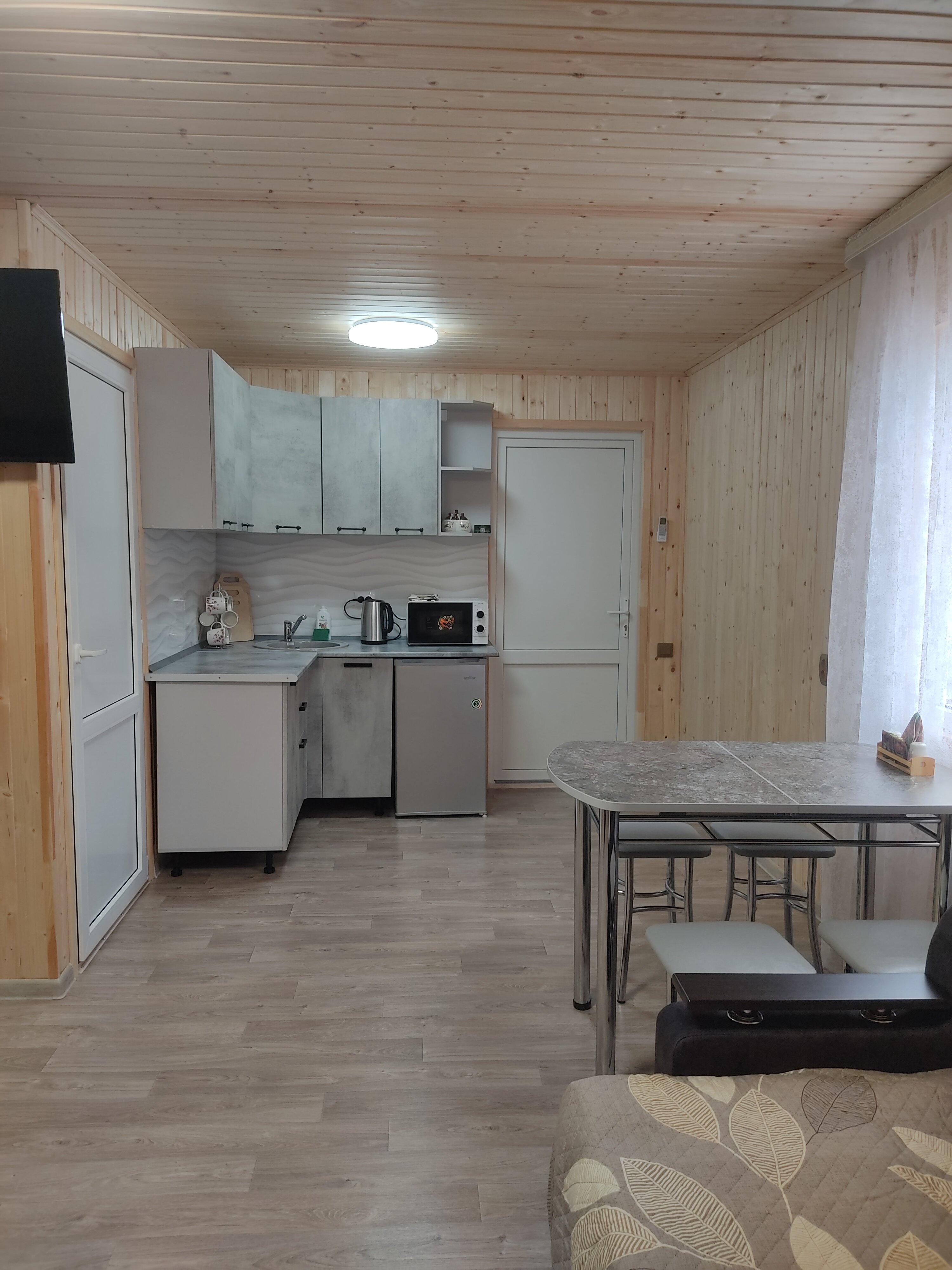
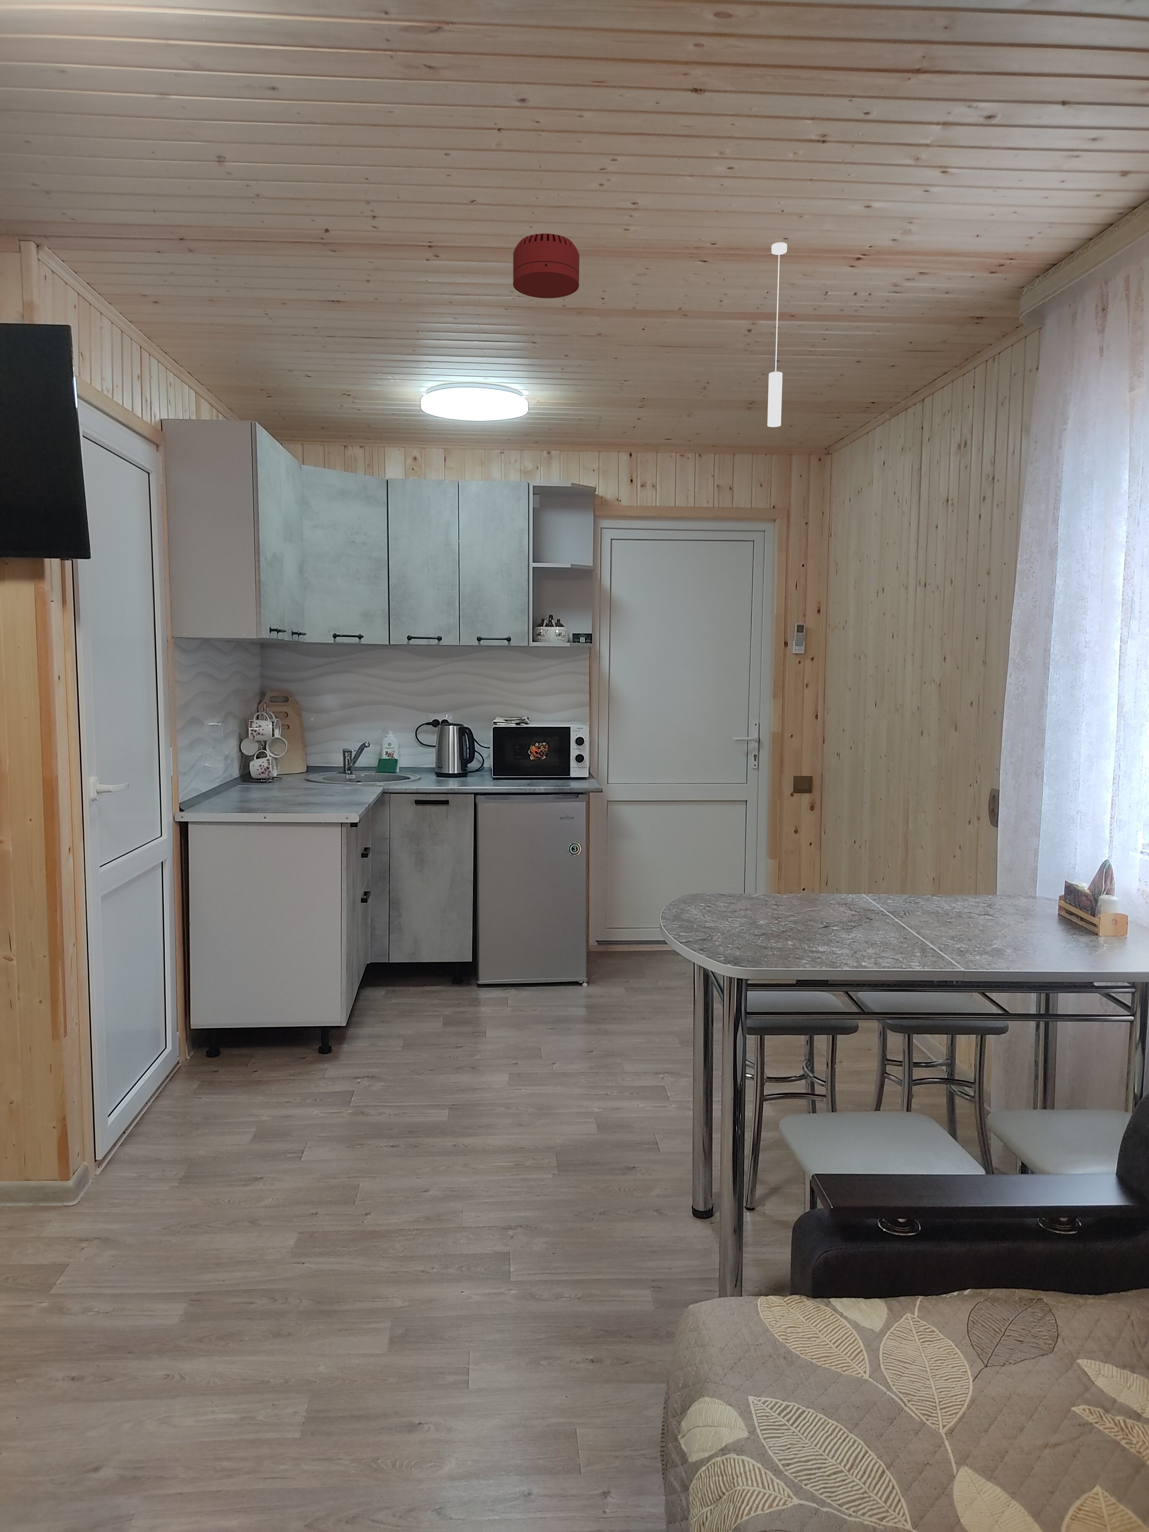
+ pendant lamp [768,242,787,427]
+ smoke detector [513,233,579,299]
